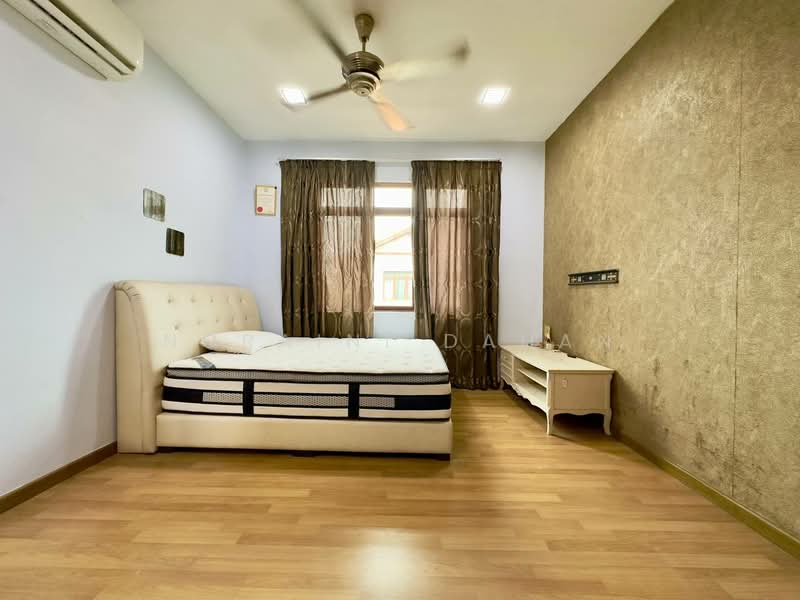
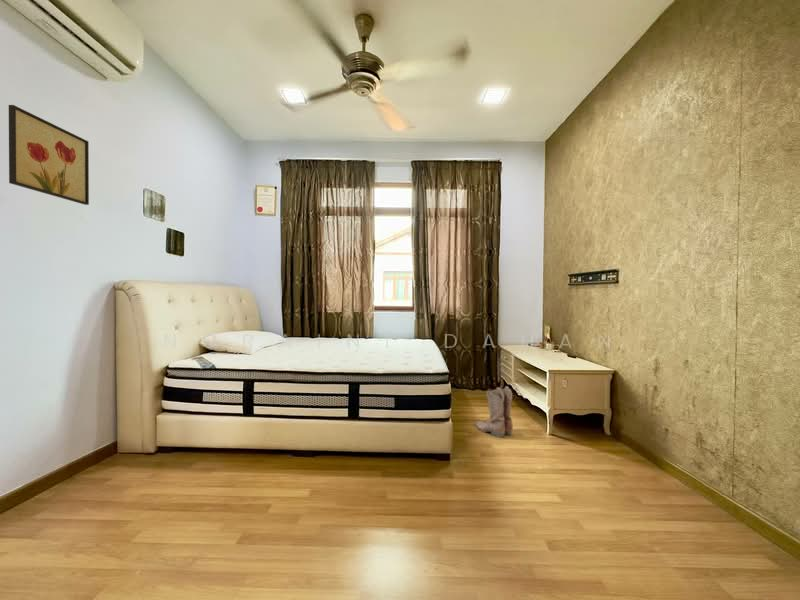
+ boots [475,385,514,439]
+ wall art [8,104,90,206]
